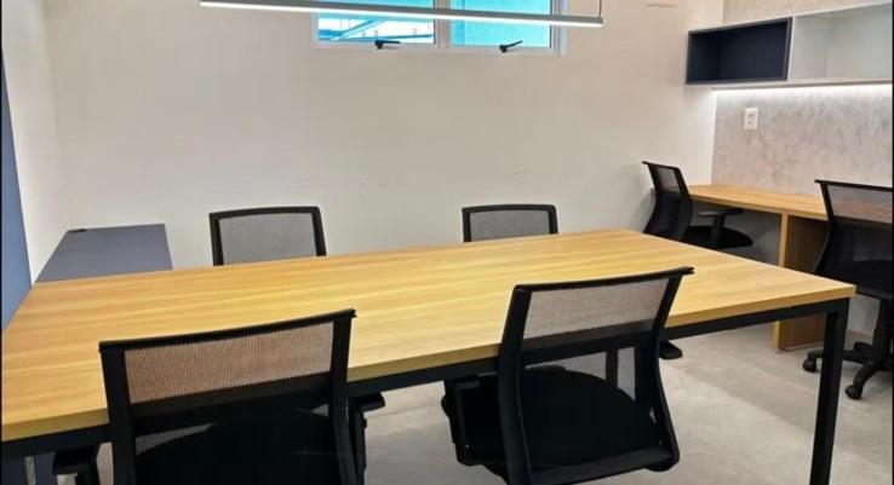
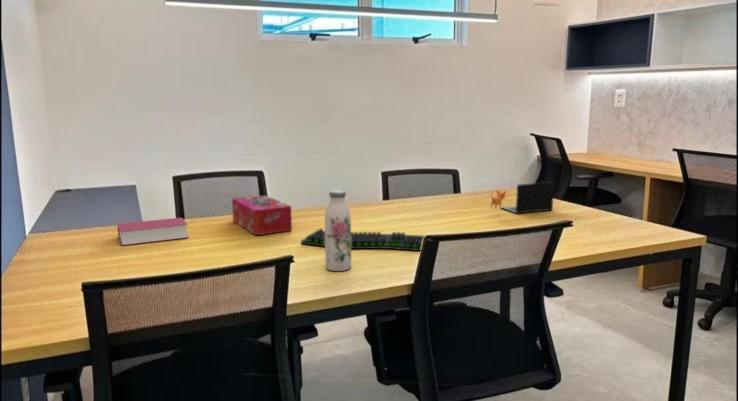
+ tissue box [231,194,293,236]
+ keyboard [300,228,426,252]
+ water bottle [324,189,352,272]
+ laptop [490,181,555,215]
+ book [116,217,190,246]
